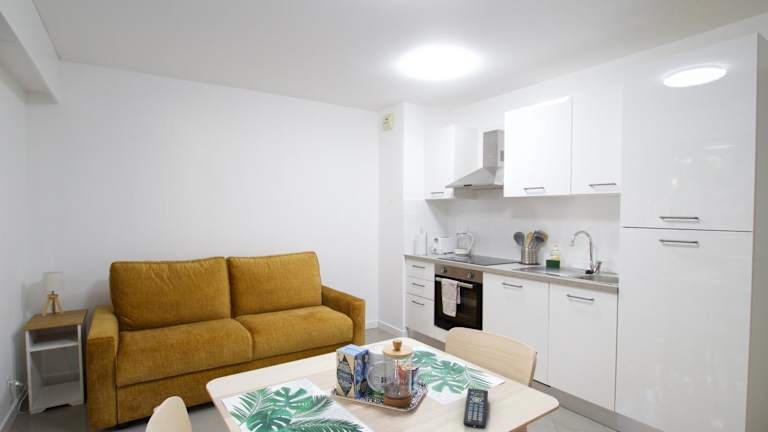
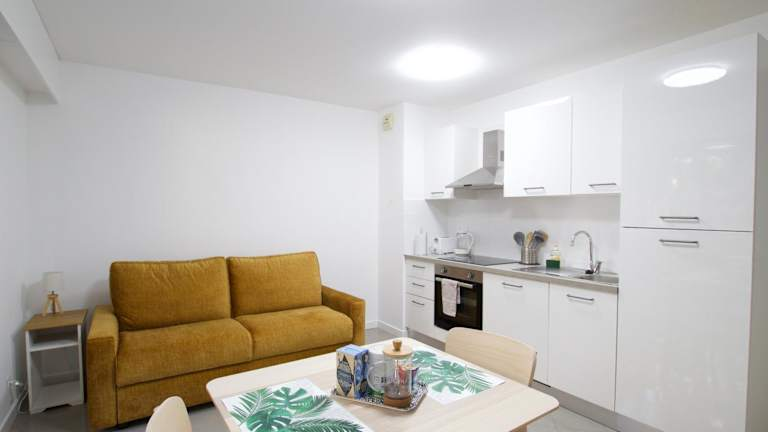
- remote control [462,387,489,430]
